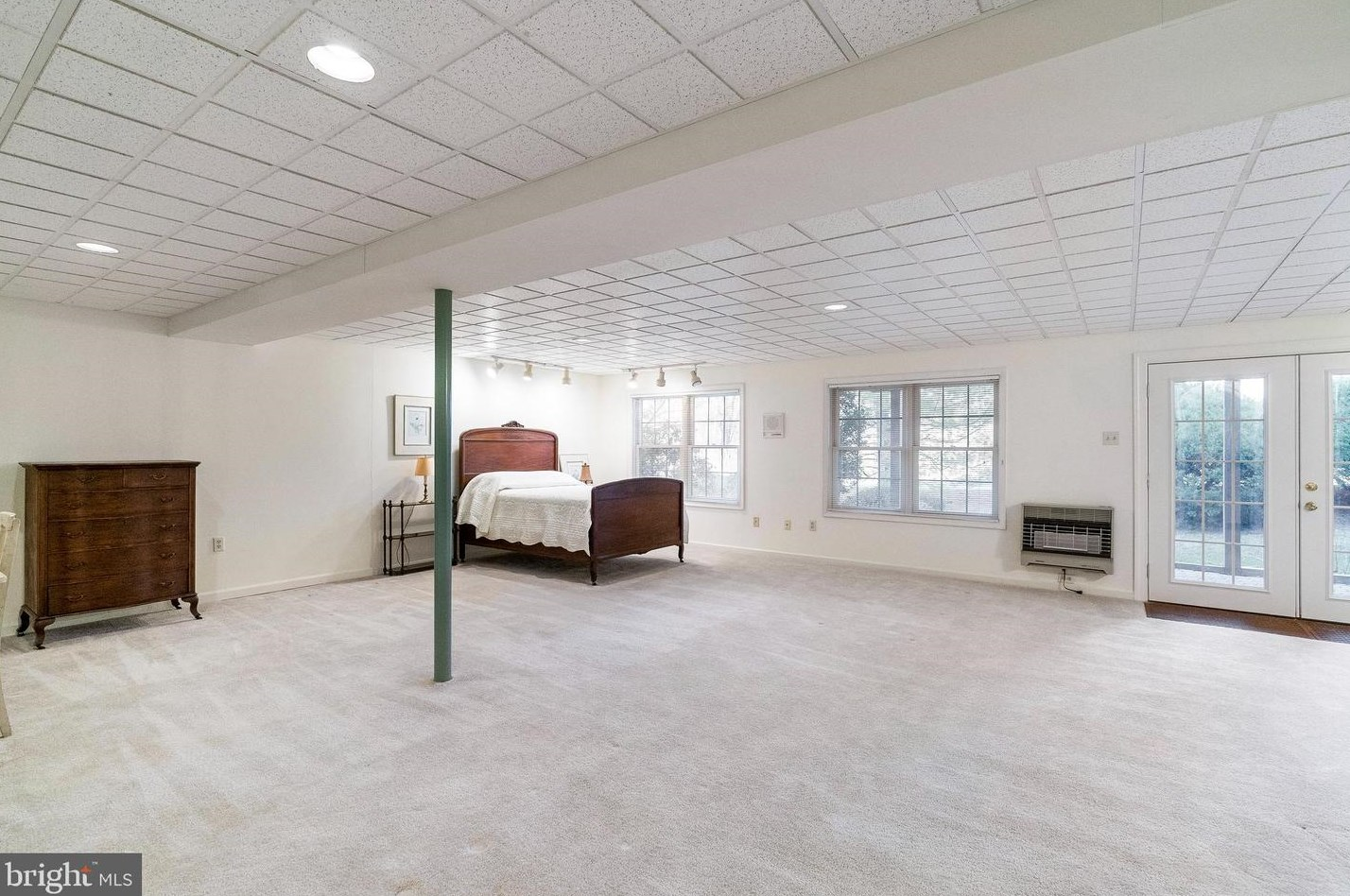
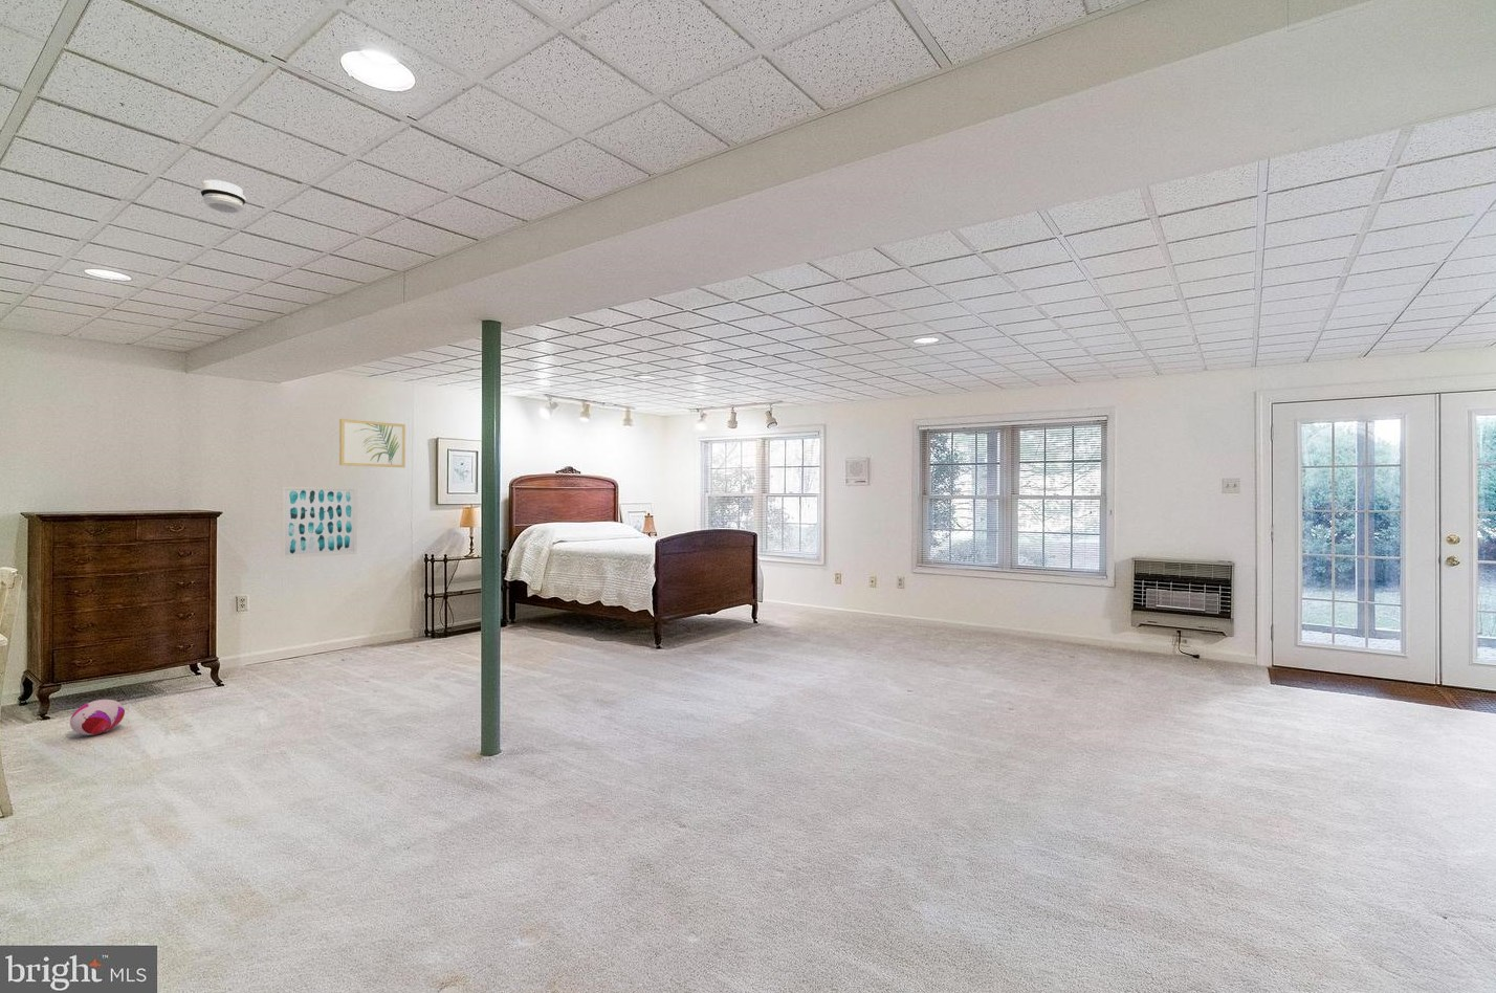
+ wall art [280,485,358,560]
+ wall art [338,418,407,468]
+ smoke detector [199,180,247,215]
+ plush toy [69,698,125,736]
